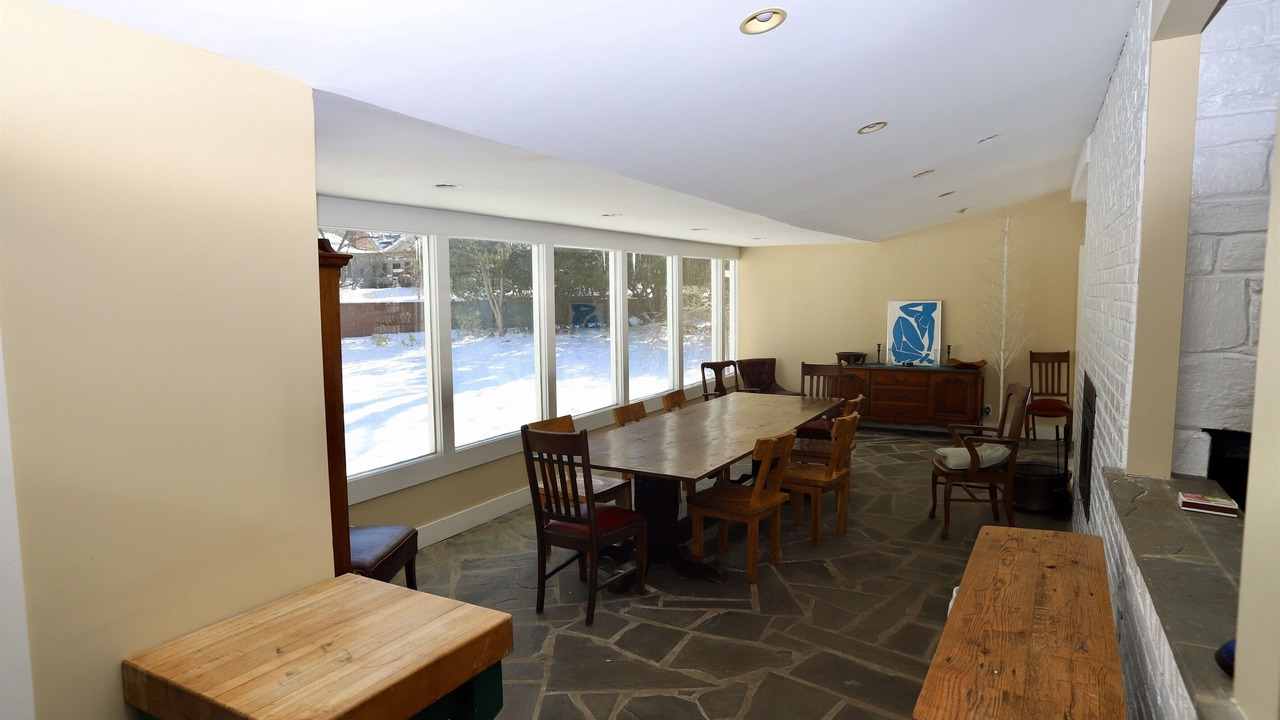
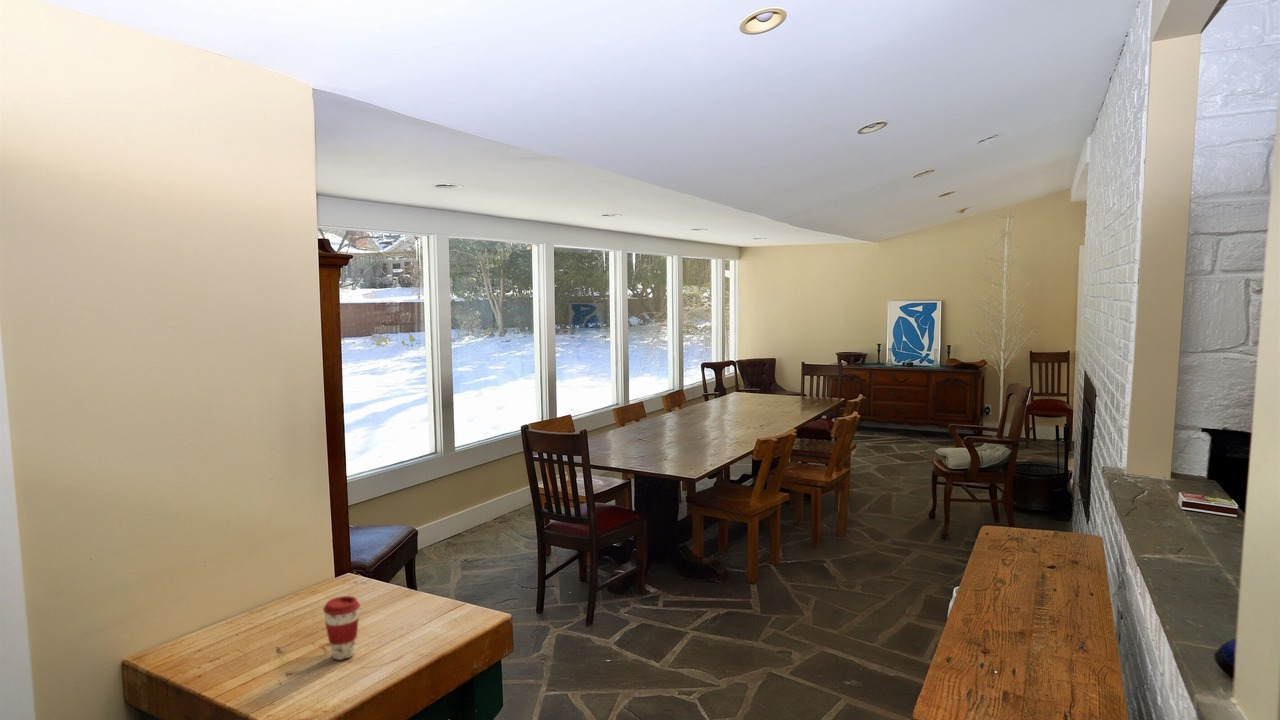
+ coffee cup [322,595,361,661]
